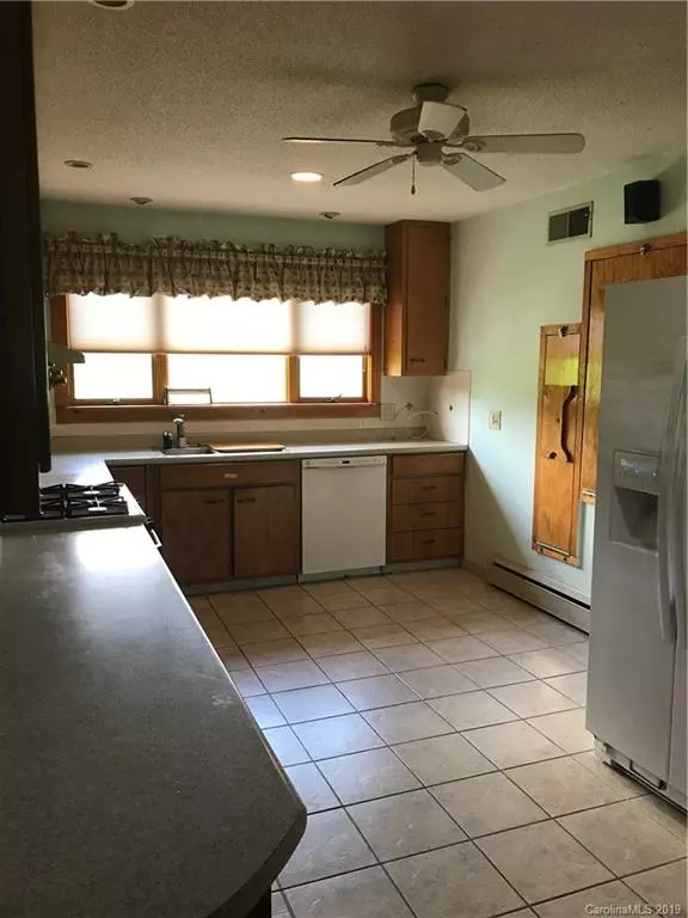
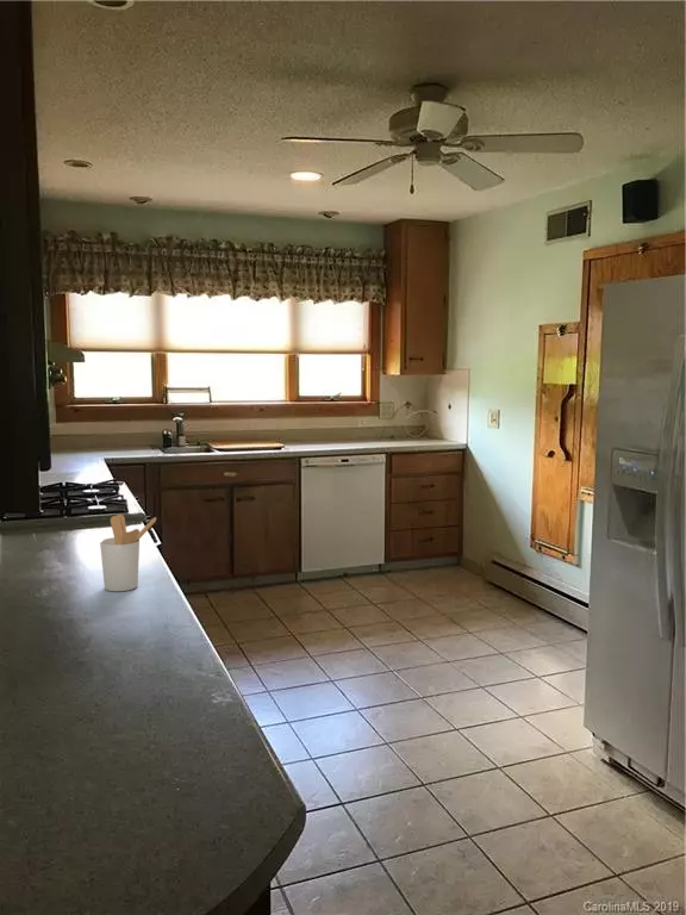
+ utensil holder [99,513,157,592]
